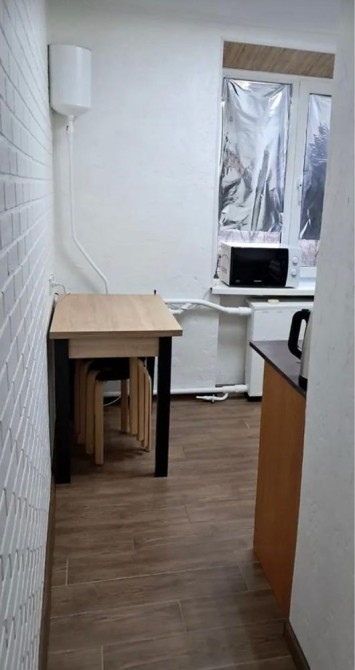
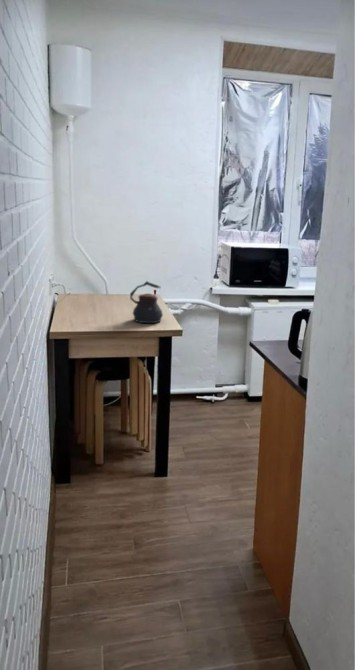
+ teapot [129,280,164,324]
